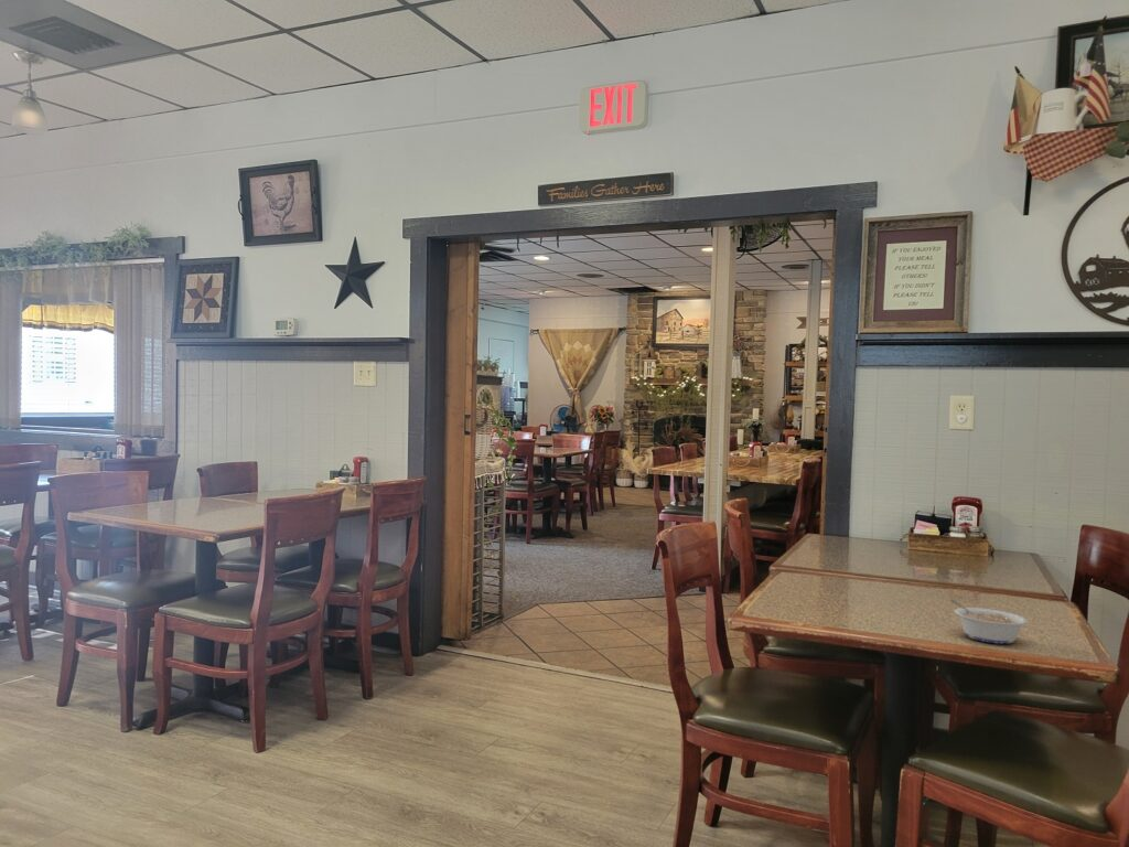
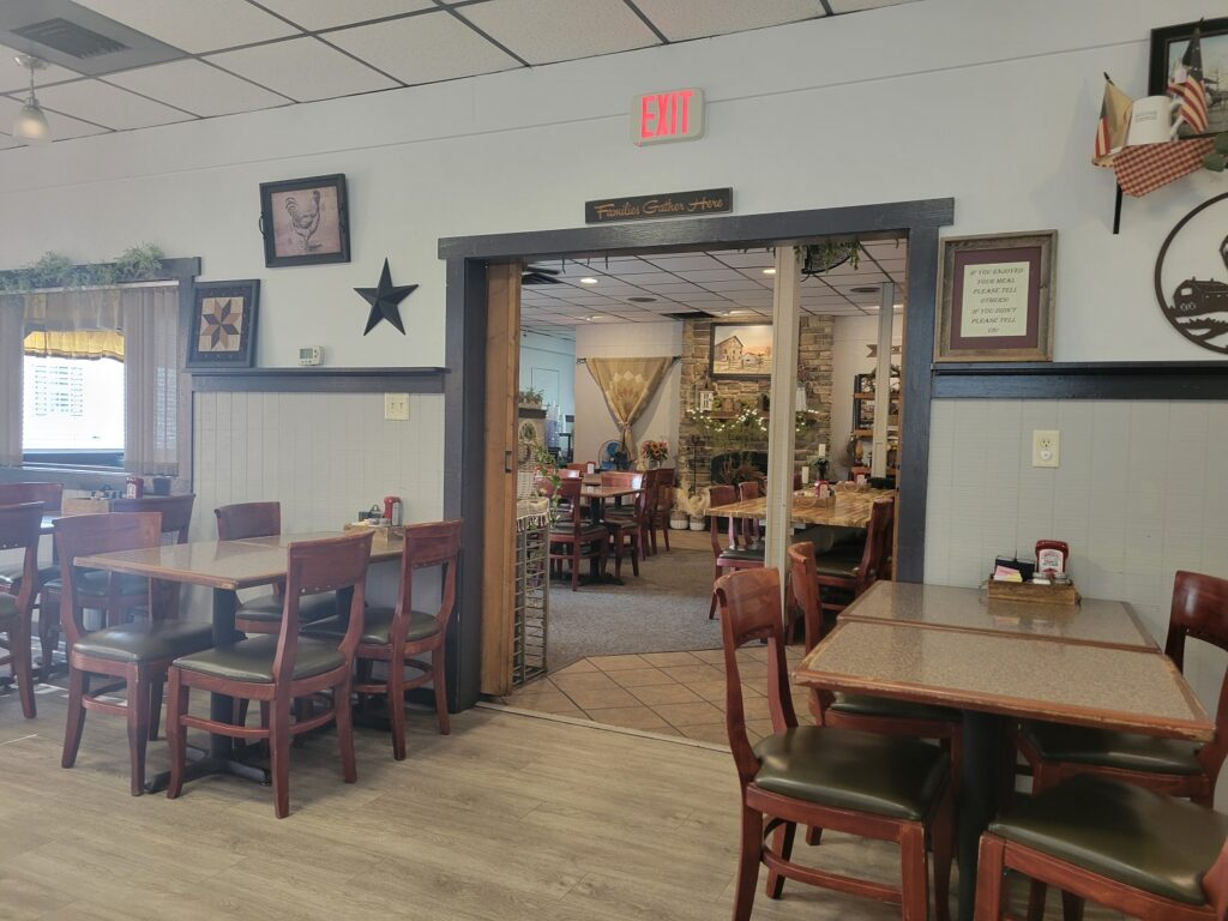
- legume [949,599,1029,645]
